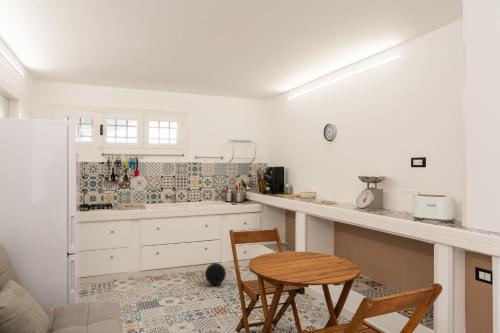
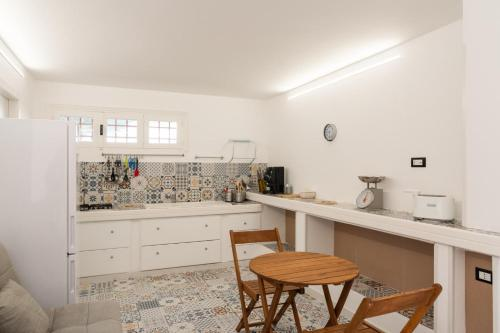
- ball [204,262,227,286]
